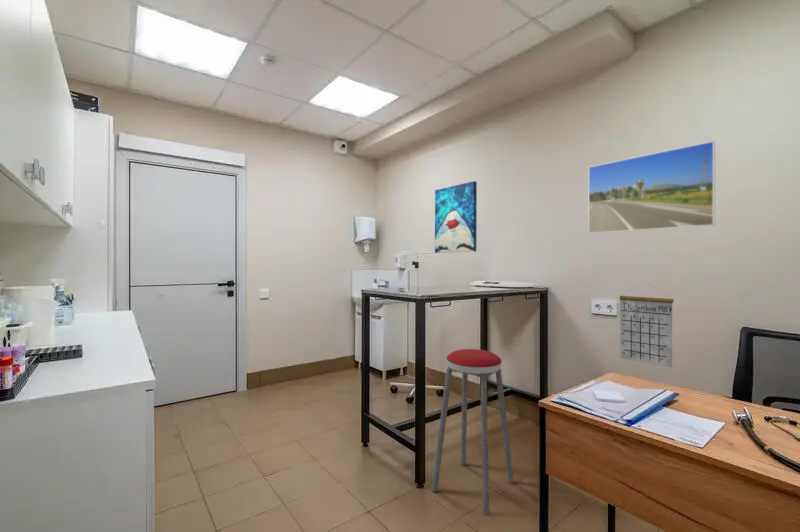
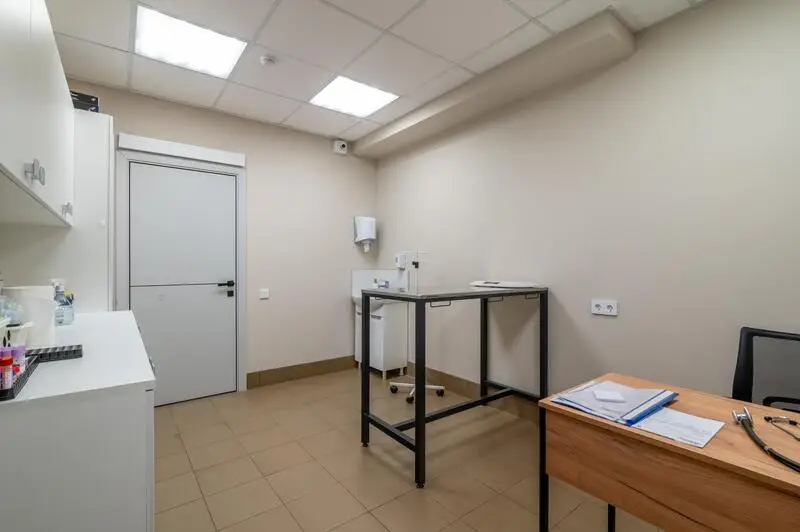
- music stool [431,348,515,516]
- calendar [619,284,674,369]
- wall art [434,180,478,254]
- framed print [587,140,716,235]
